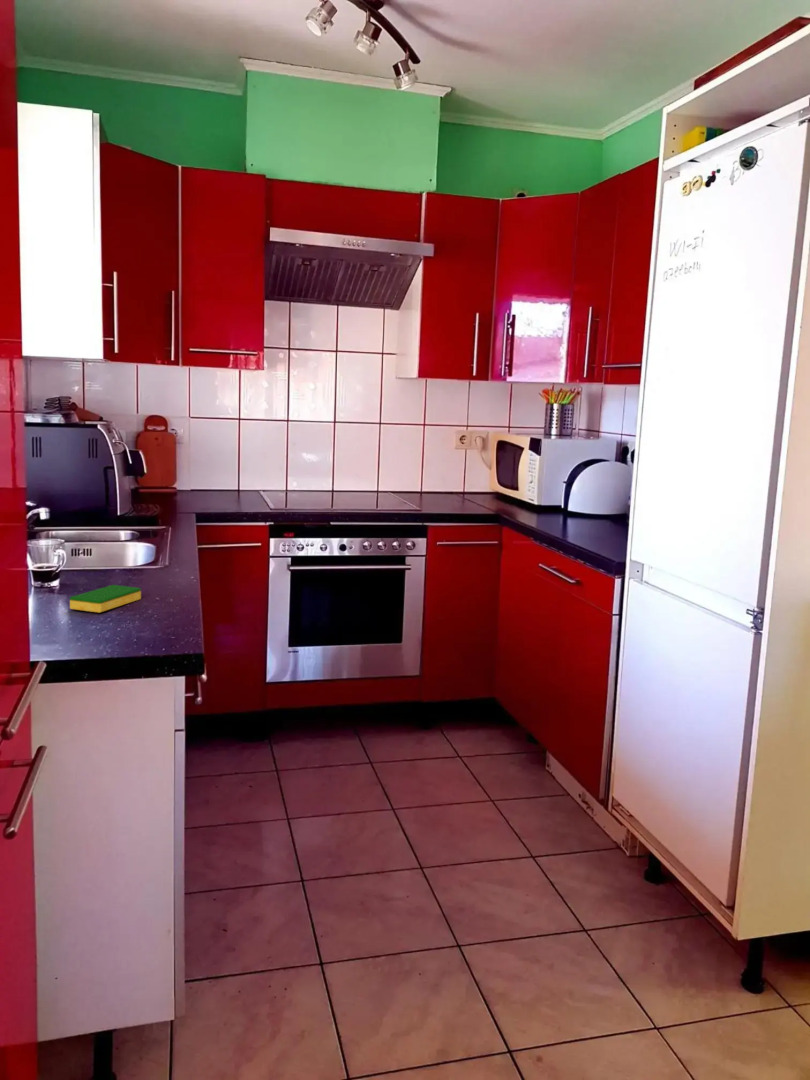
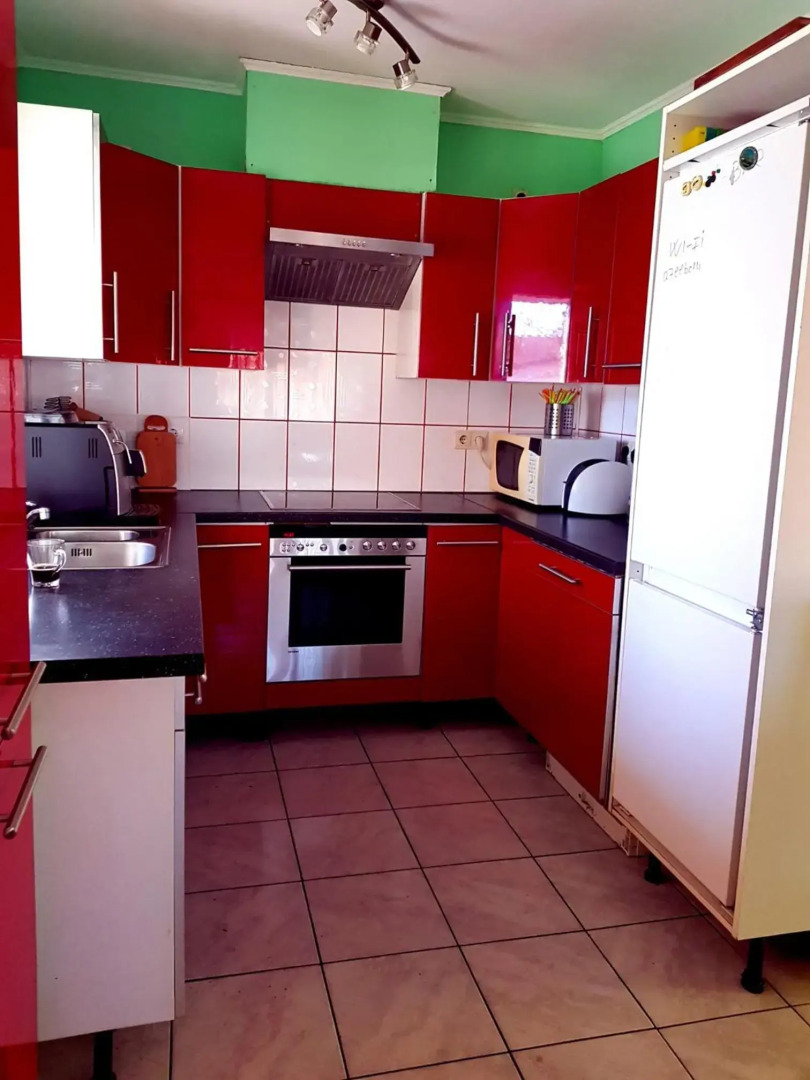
- dish sponge [69,584,142,614]
